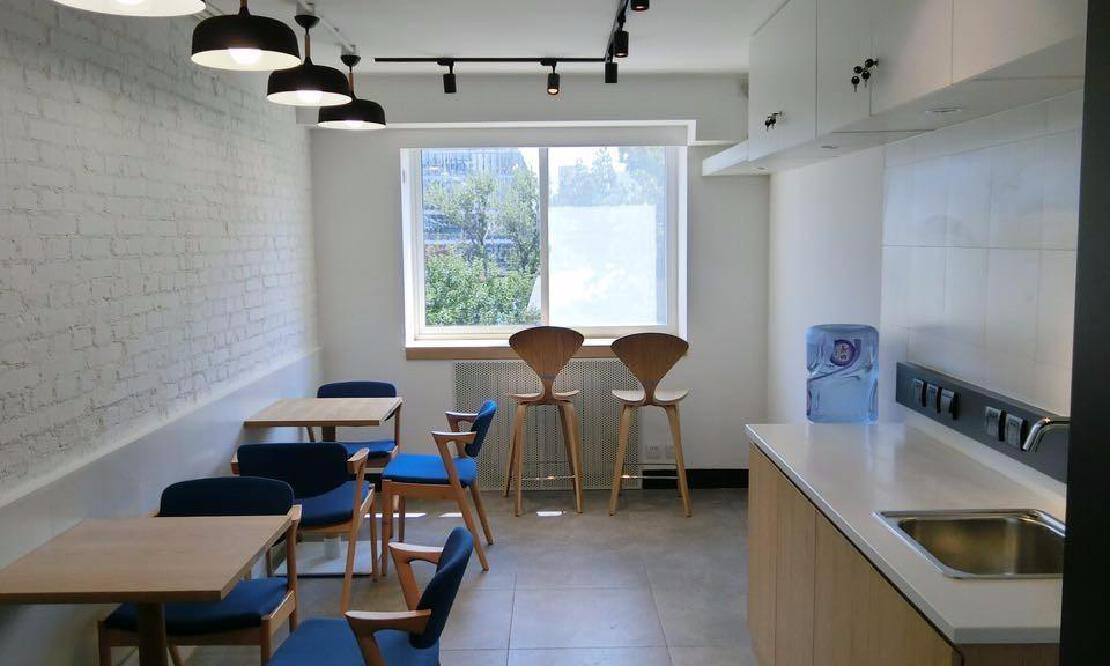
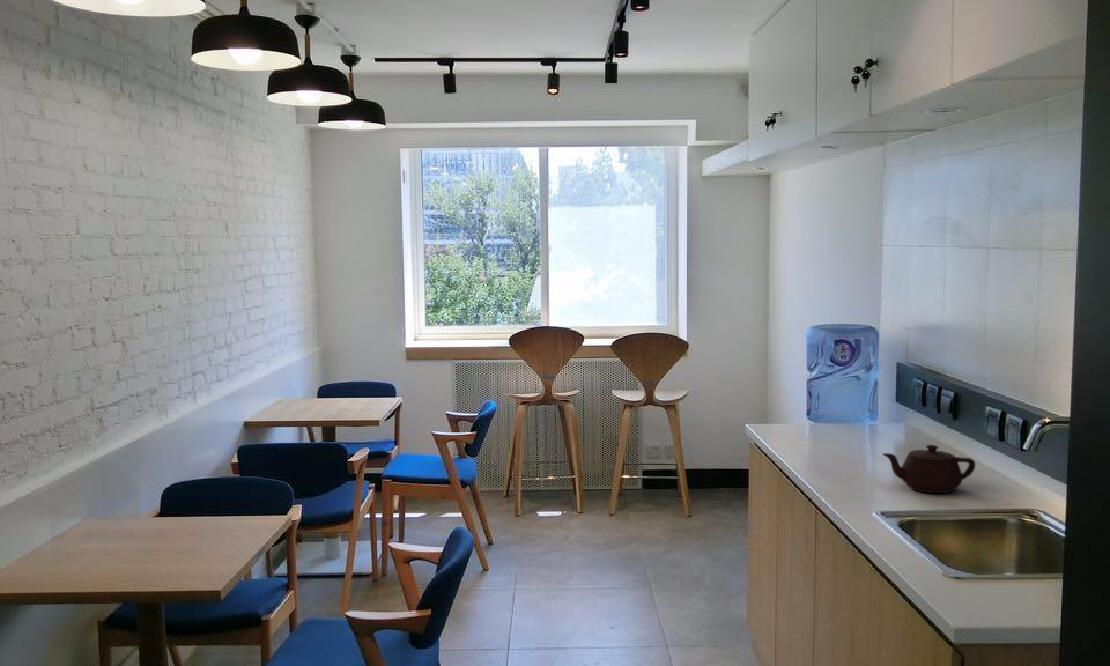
+ teapot [882,444,976,494]
